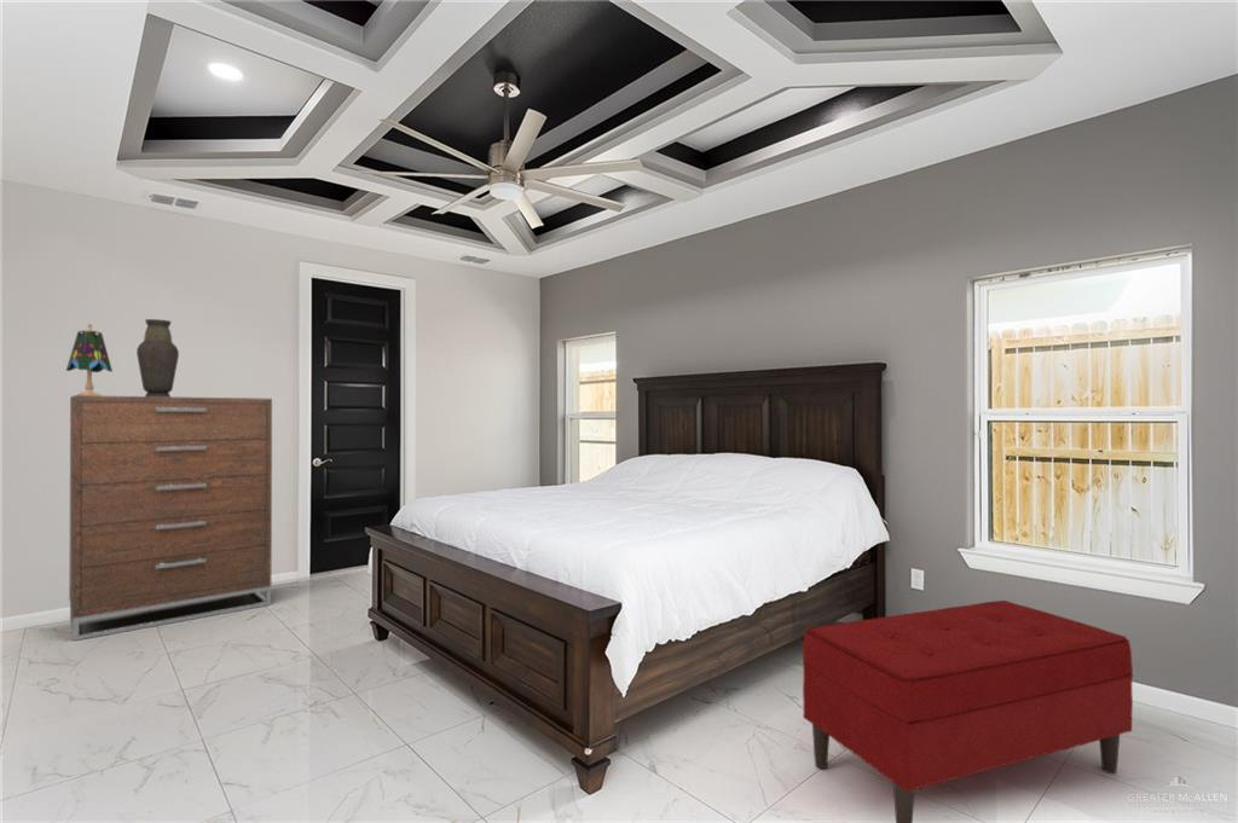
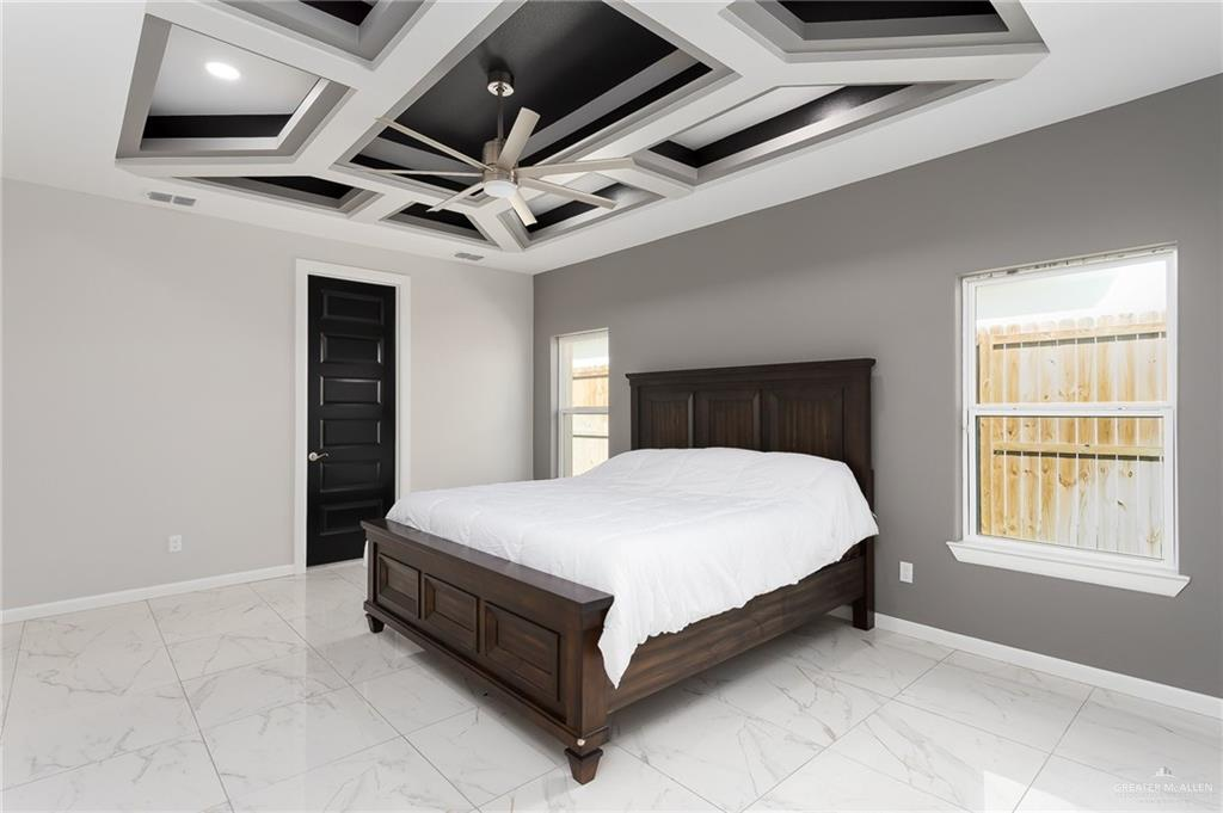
- table lamp [65,323,114,396]
- dresser [68,394,273,642]
- vase [135,318,180,396]
- bench [802,599,1134,823]
